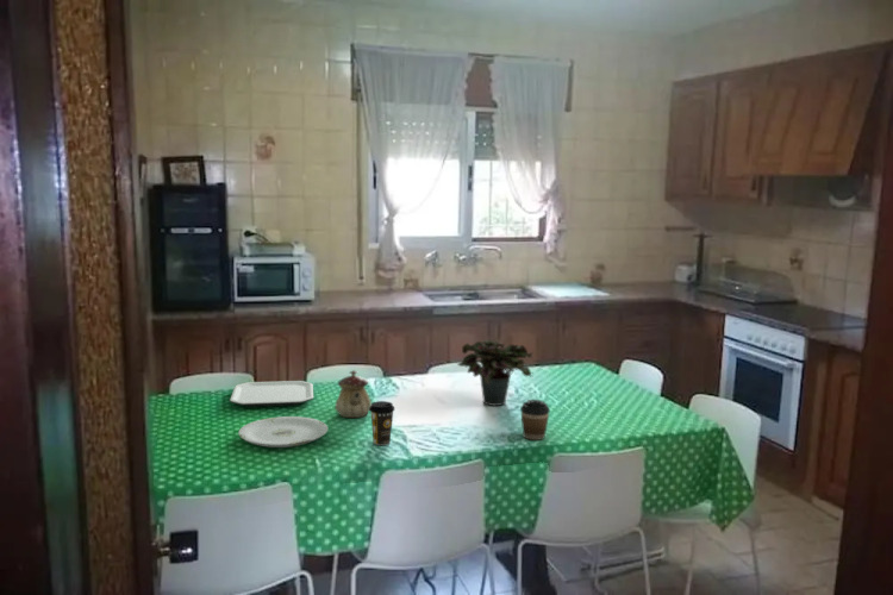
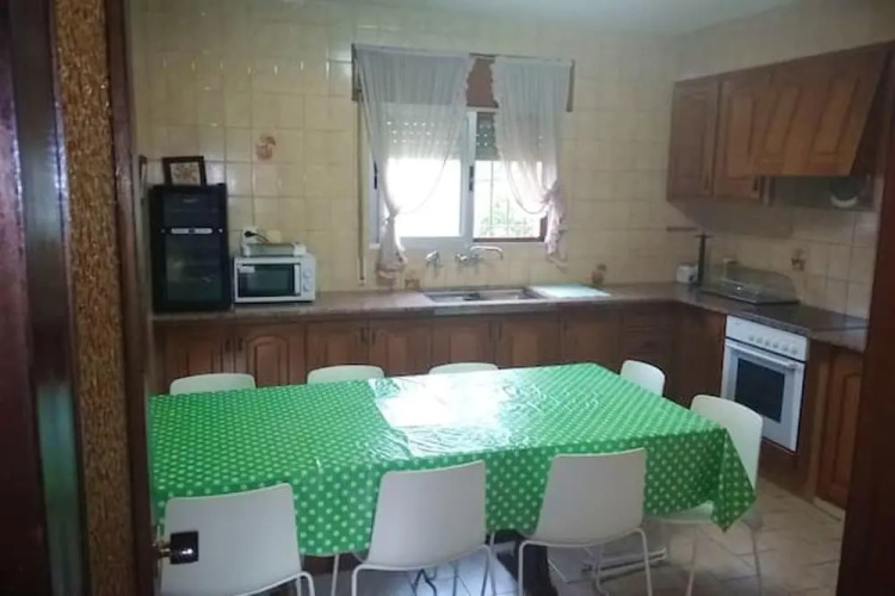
- coffee cup [519,399,551,441]
- potted plant [456,339,533,407]
- coffee cup [369,400,395,446]
- plate [237,415,329,449]
- teapot [333,369,373,419]
- plate [229,380,314,408]
